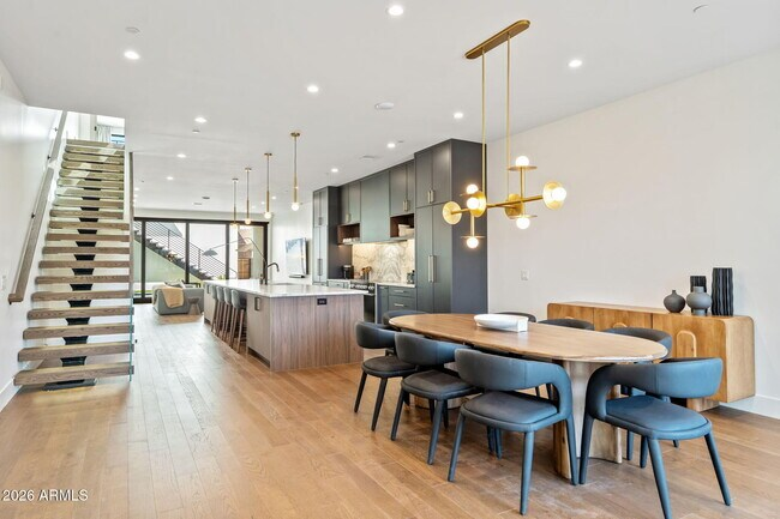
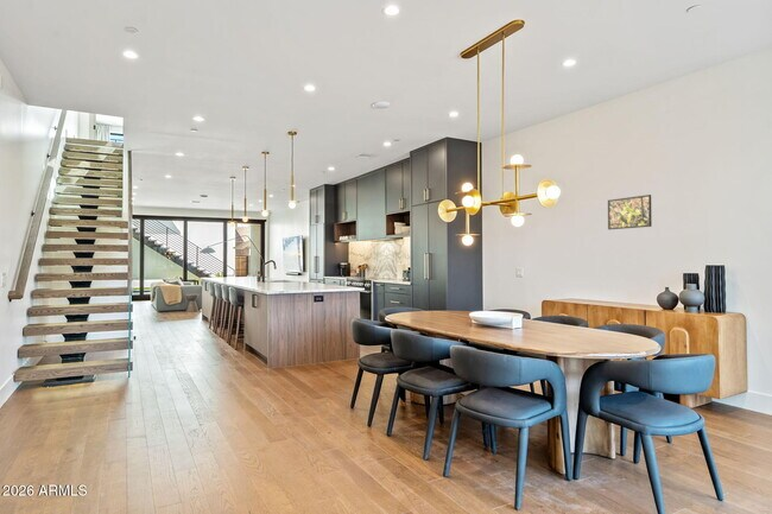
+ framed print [607,193,653,230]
